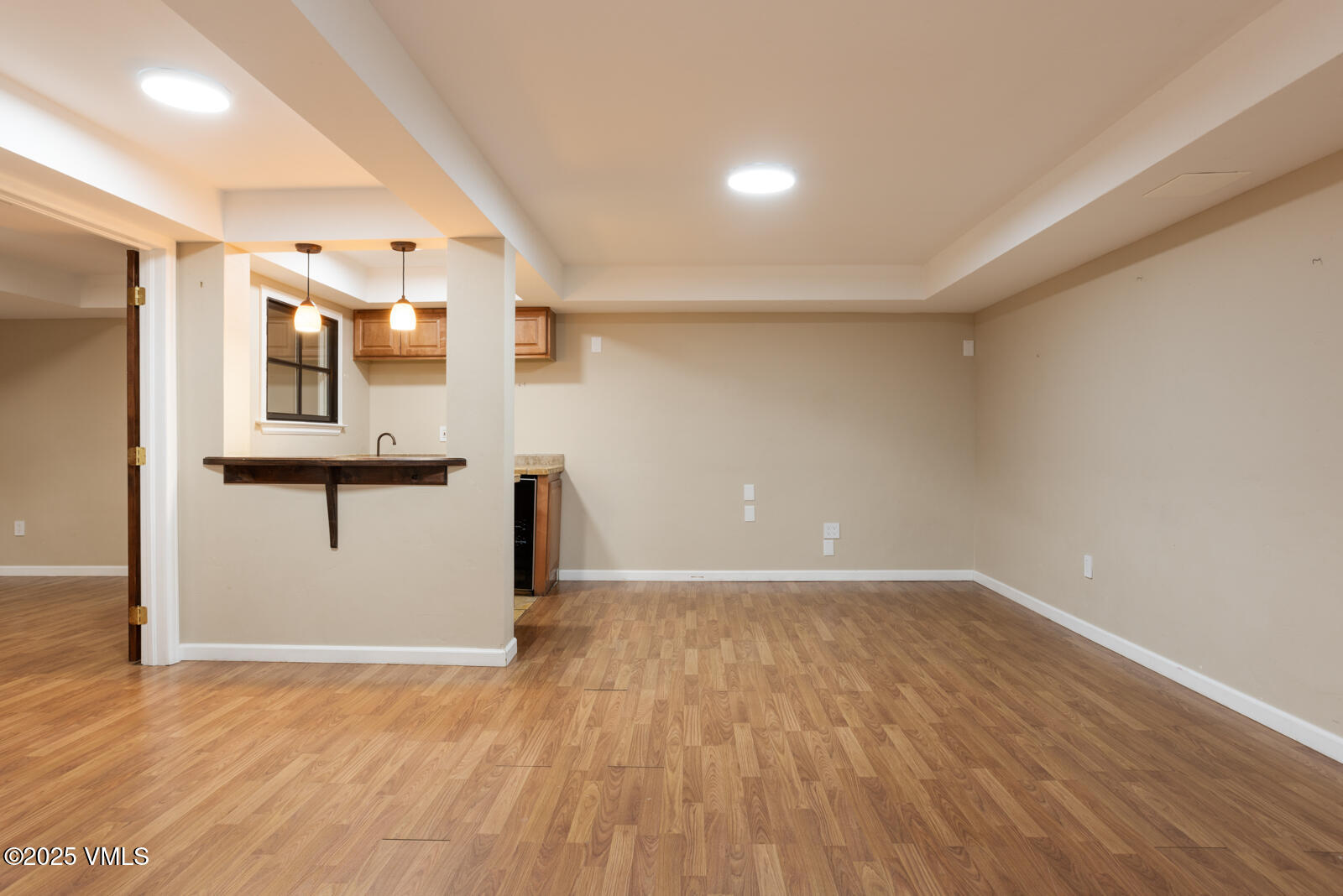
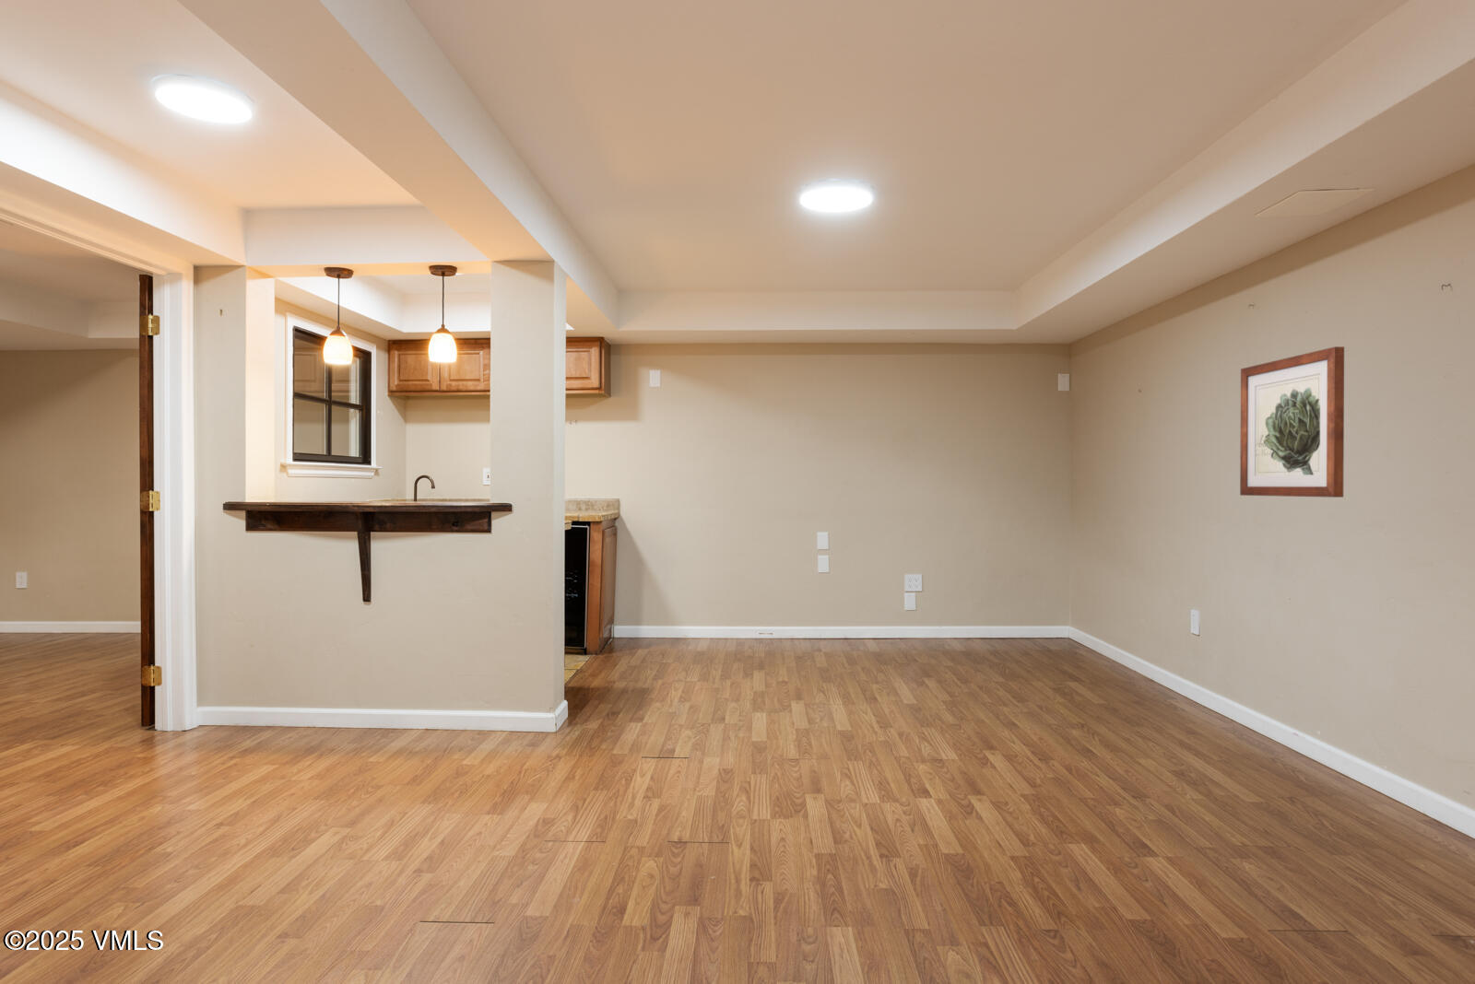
+ wall art [1239,346,1345,499]
